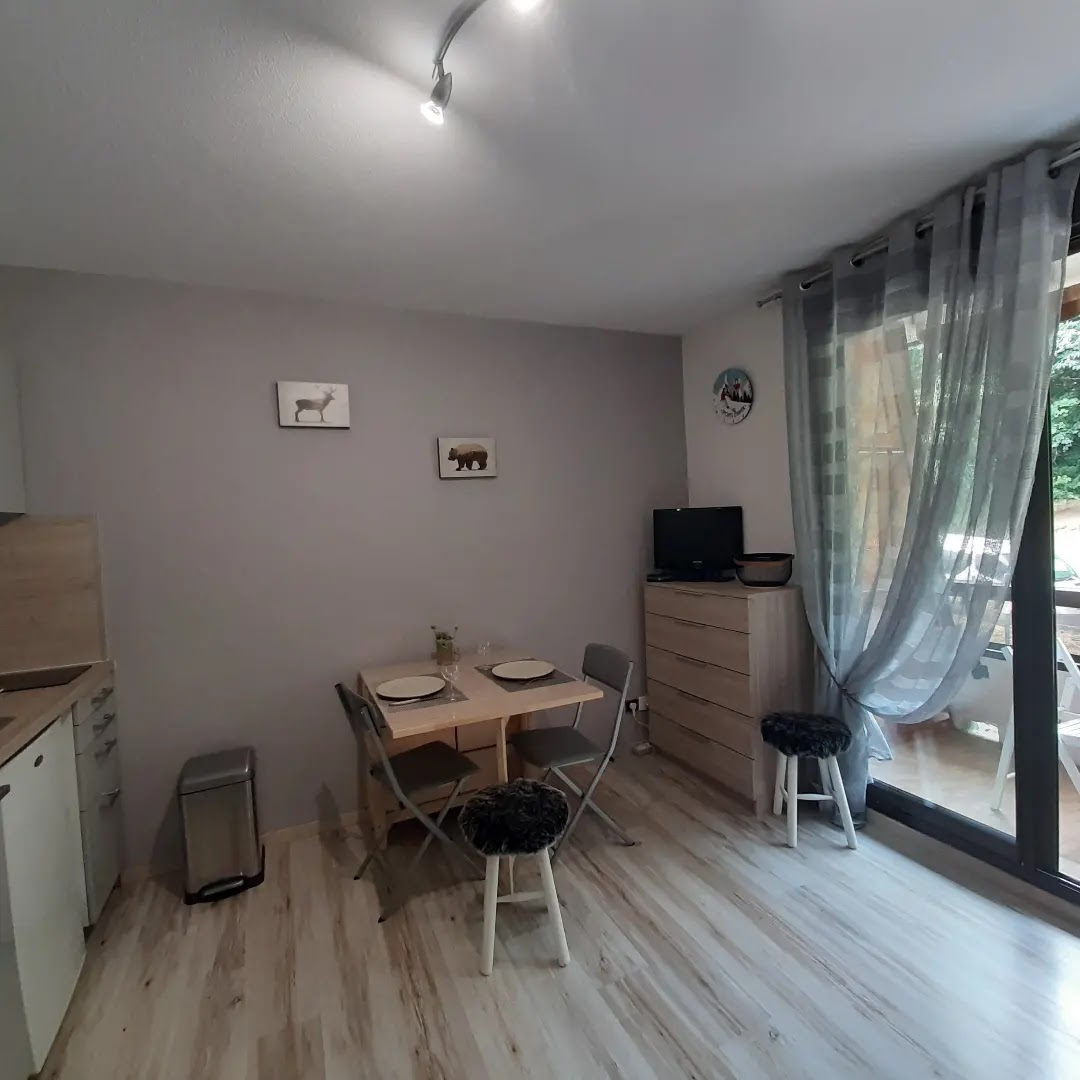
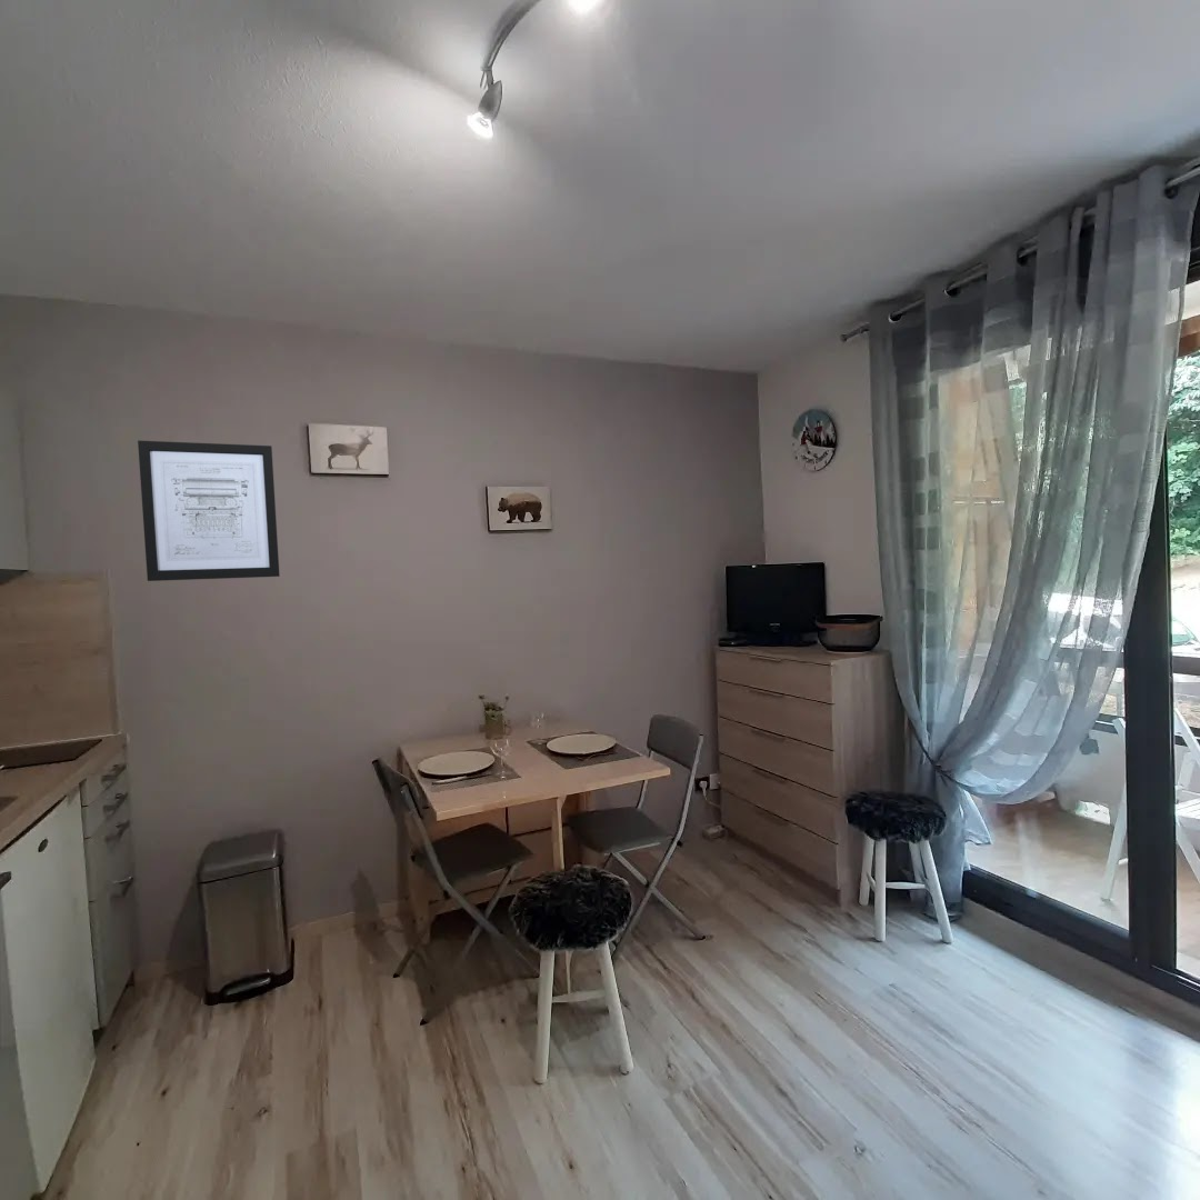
+ wall art [137,440,281,582]
